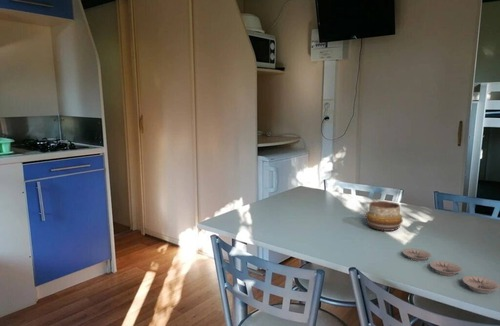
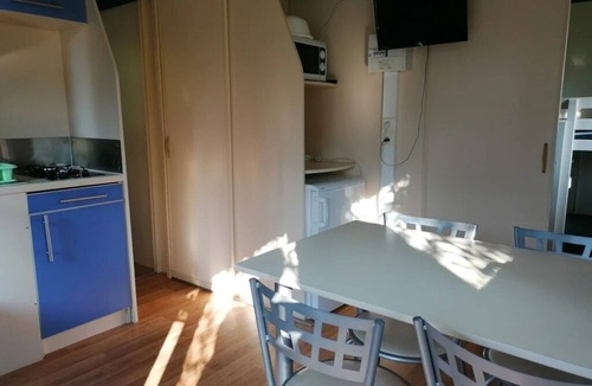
- plate [402,248,500,294]
- decorative bowl [365,200,404,232]
